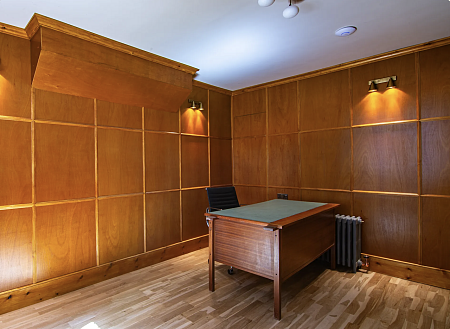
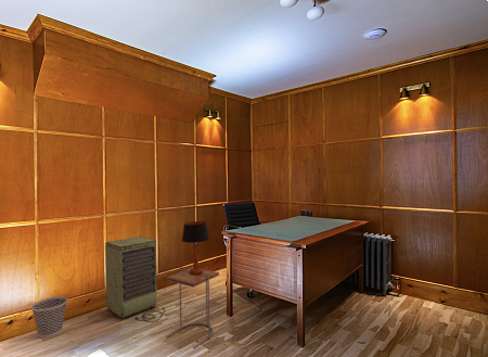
+ side table [165,266,220,349]
+ wastebasket [30,295,68,339]
+ table lamp [181,220,210,275]
+ storage cabinet [104,235,166,323]
